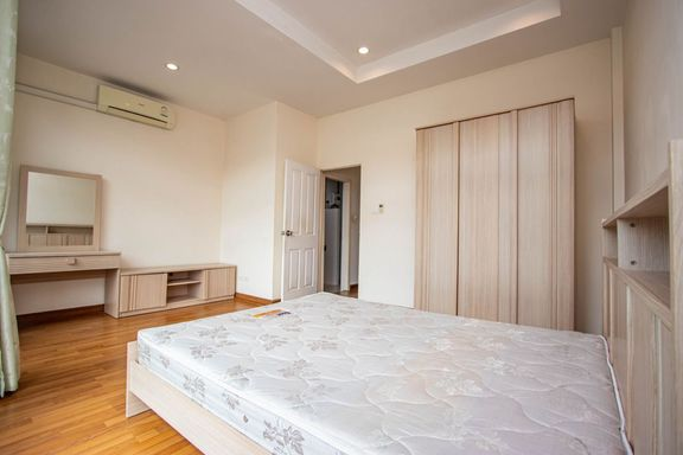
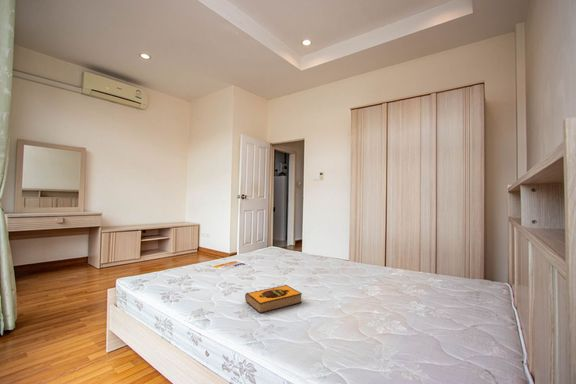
+ hardback book [244,284,303,314]
